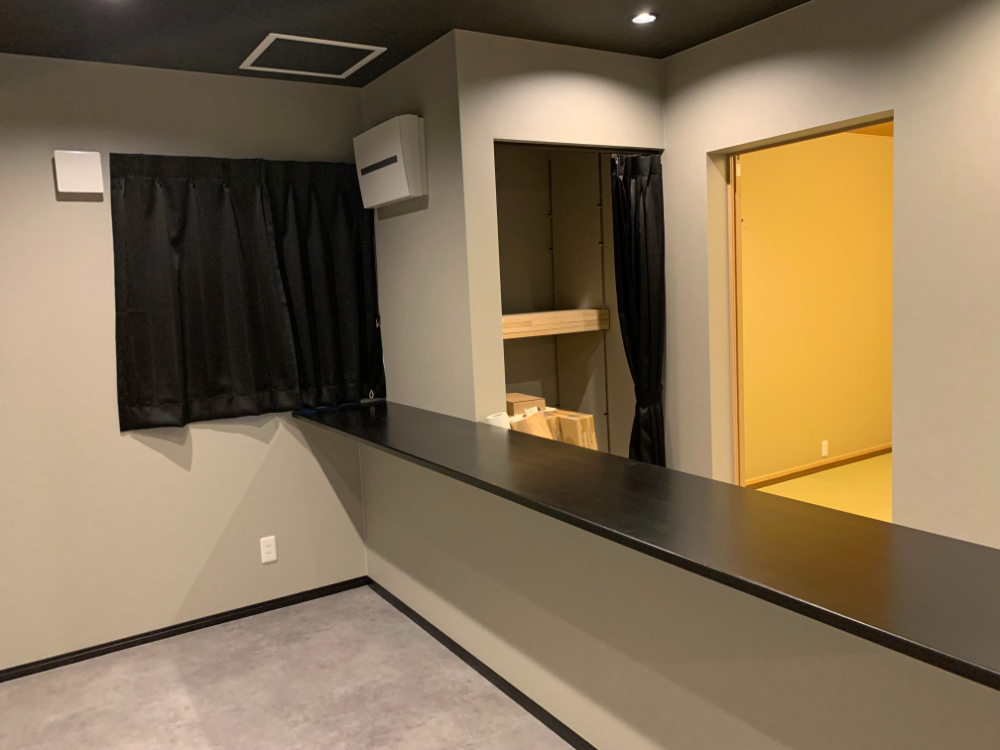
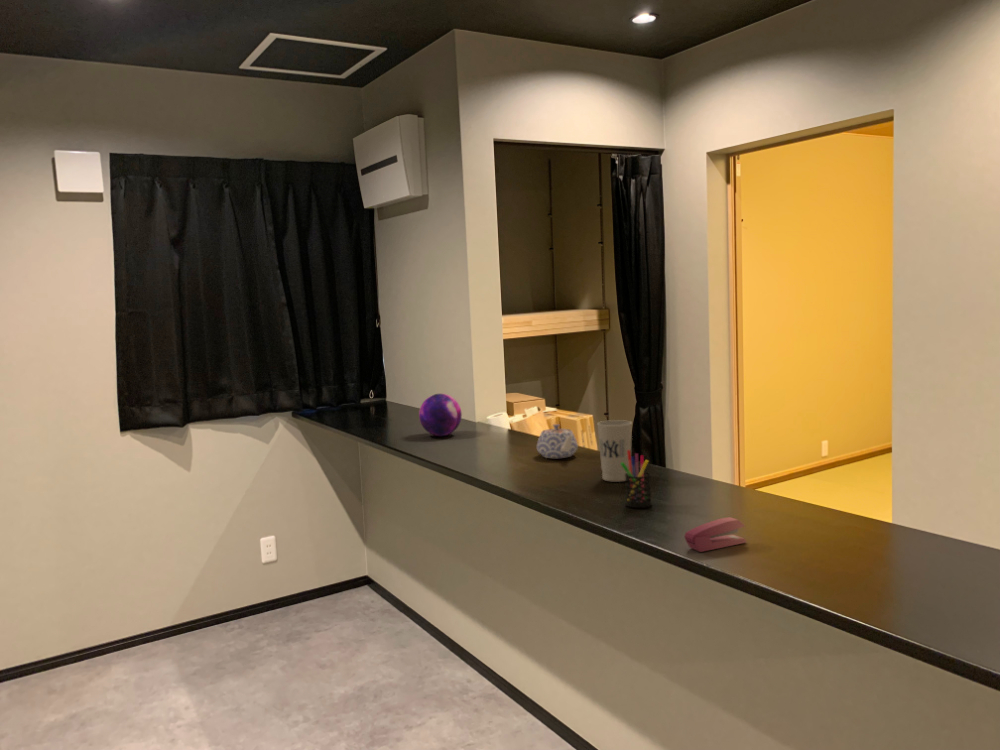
+ stapler [683,516,747,553]
+ cup [596,419,633,483]
+ teapot [536,423,579,459]
+ pen holder [621,450,653,509]
+ decorative orb [418,393,463,437]
